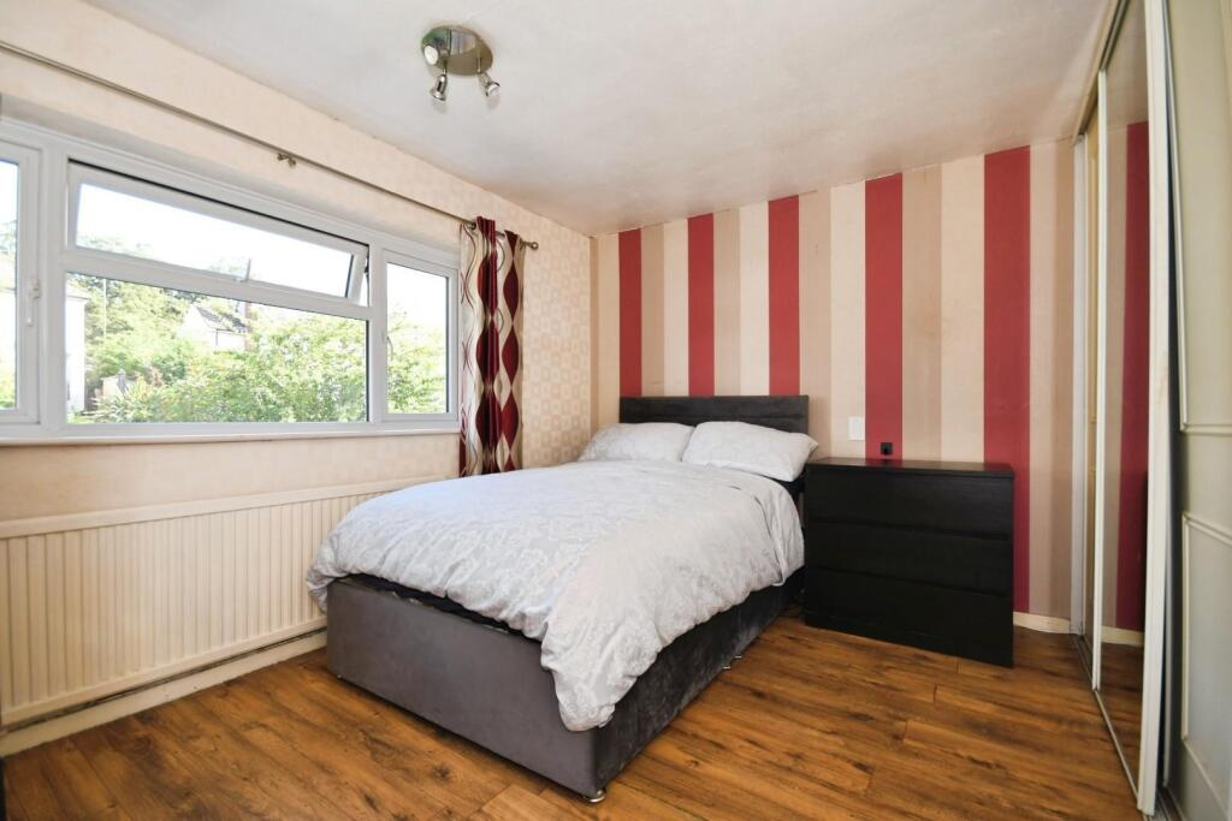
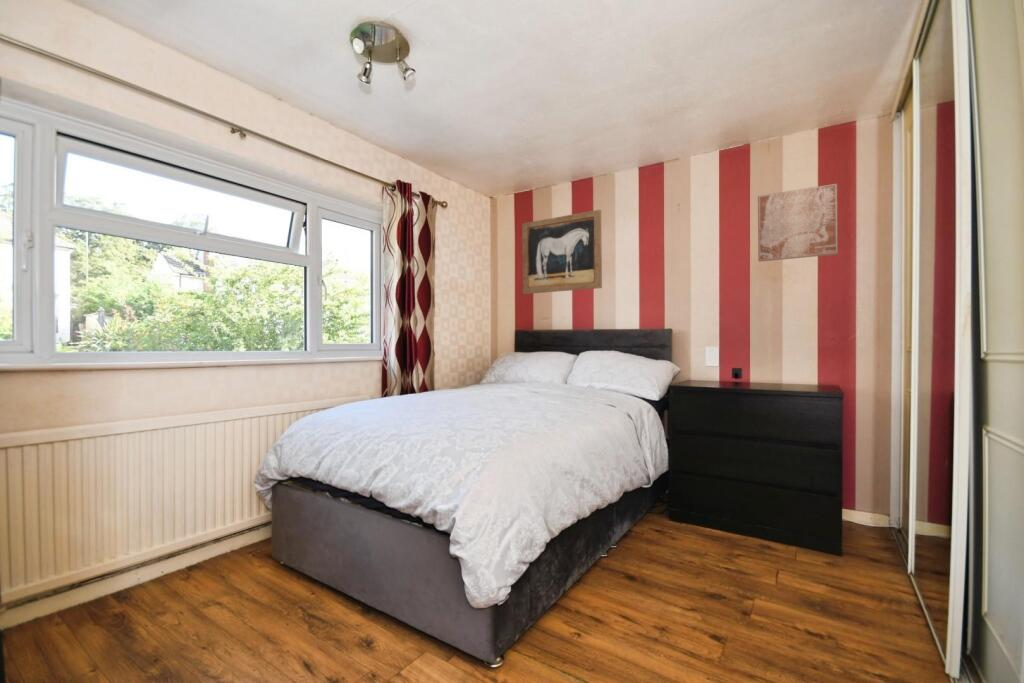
+ wall art [521,209,603,295]
+ wall art [757,183,839,263]
